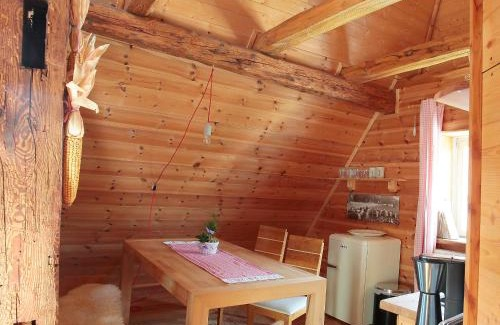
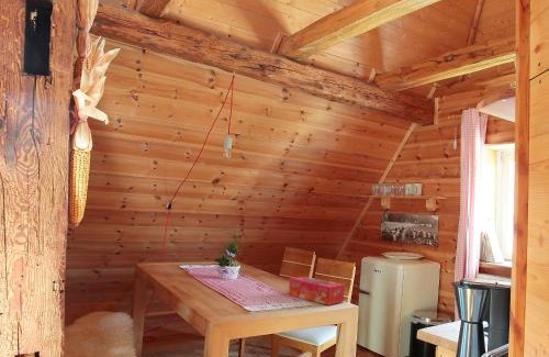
+ tissue box [288,276,346,306]
